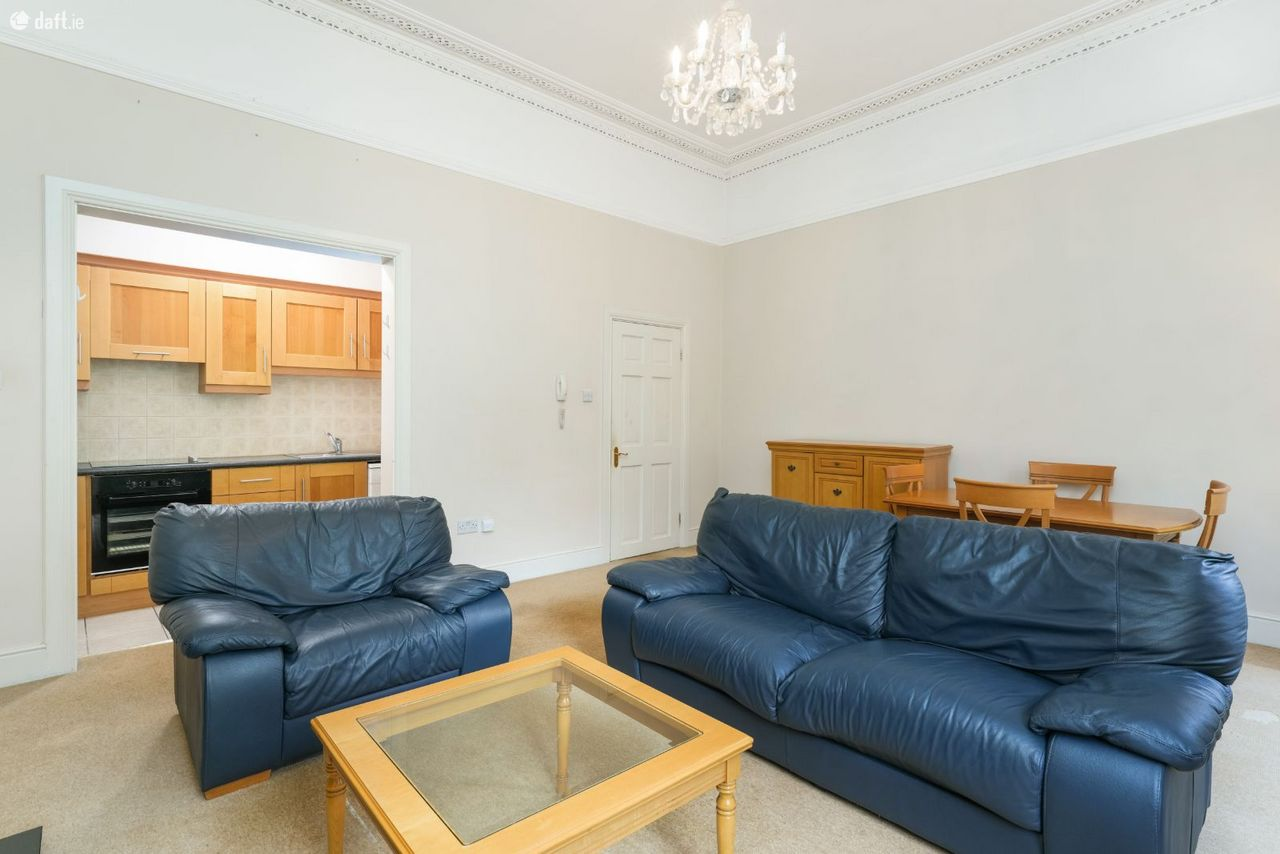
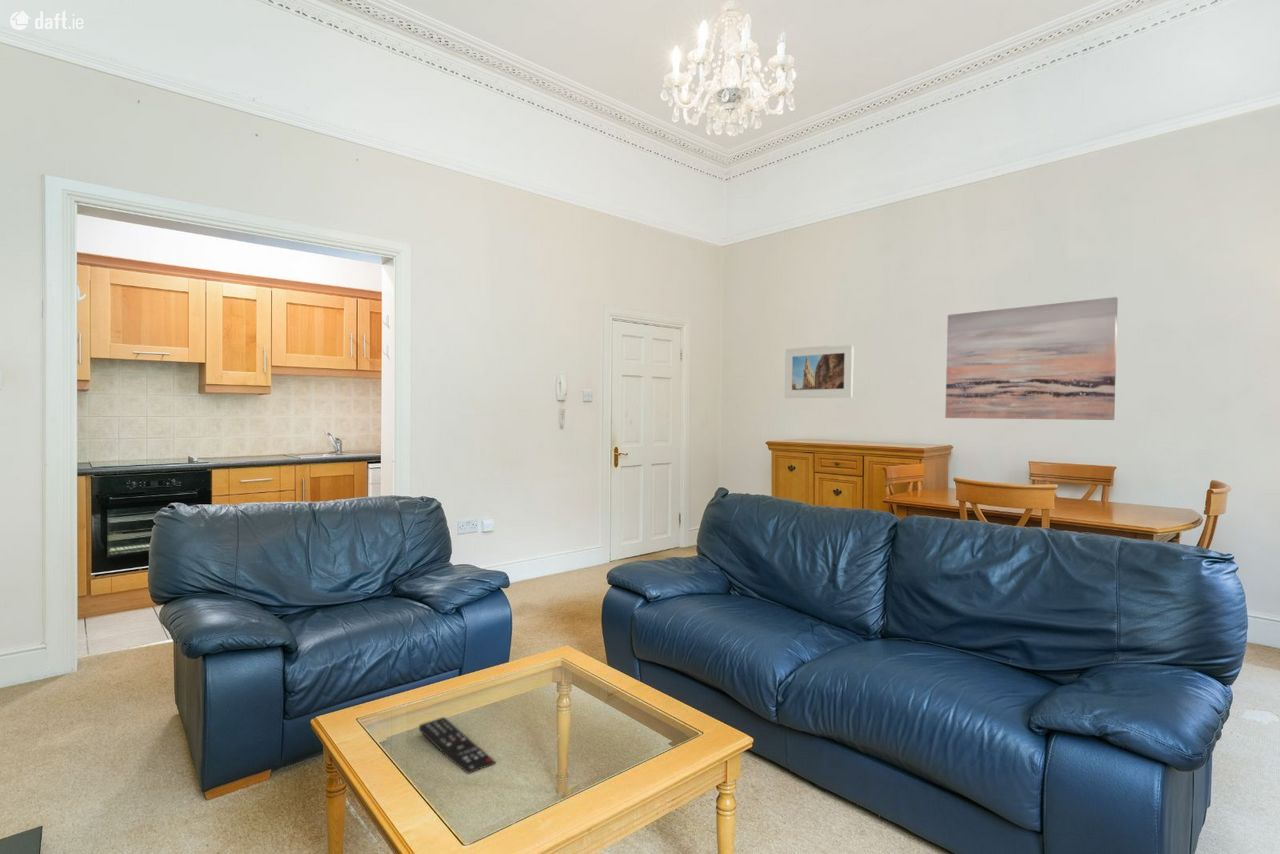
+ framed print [784,343,855,399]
+ remote control [418,716,496,775]
+ wall art [944,296,1119,421]
